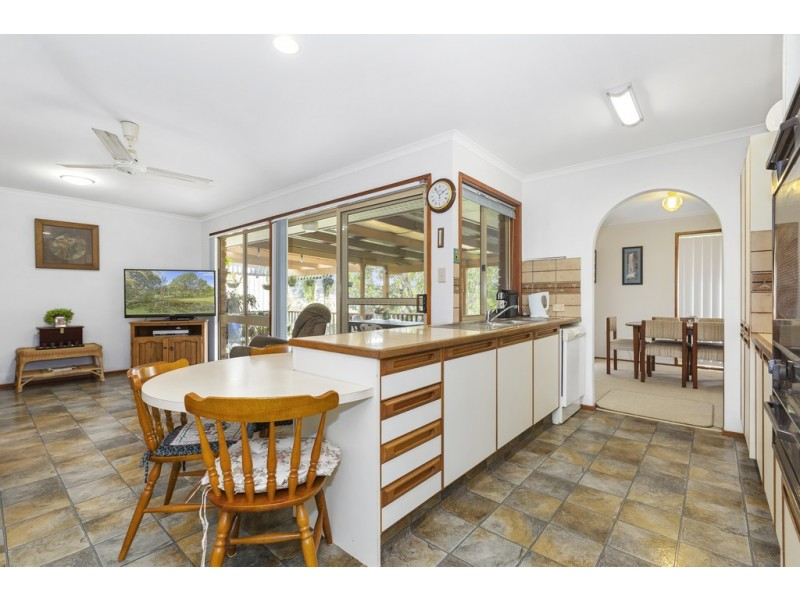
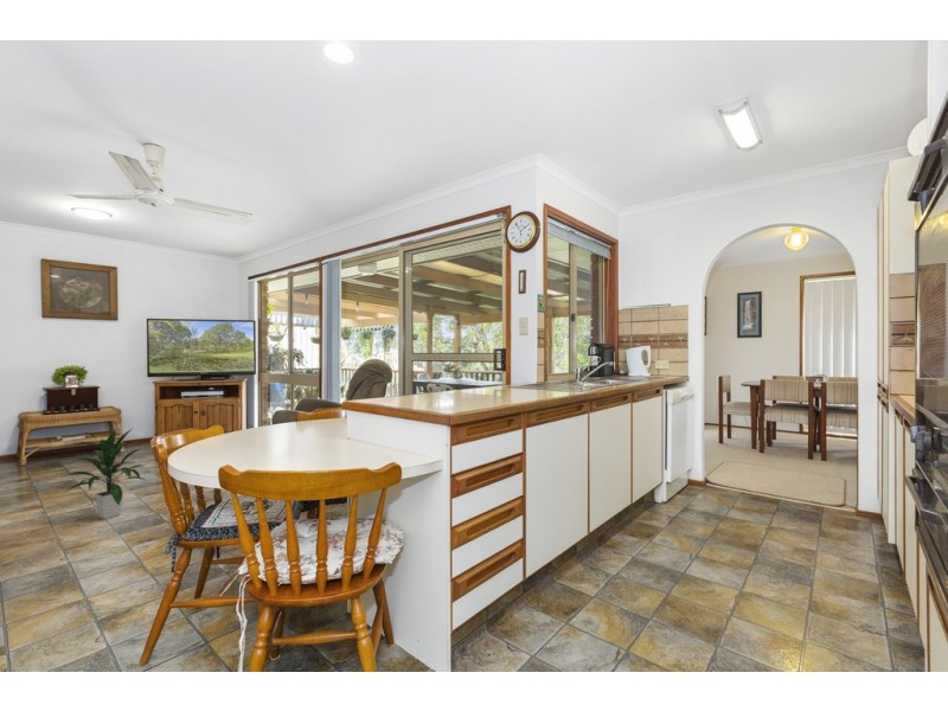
+ indoor plant [62,427,148,520]
